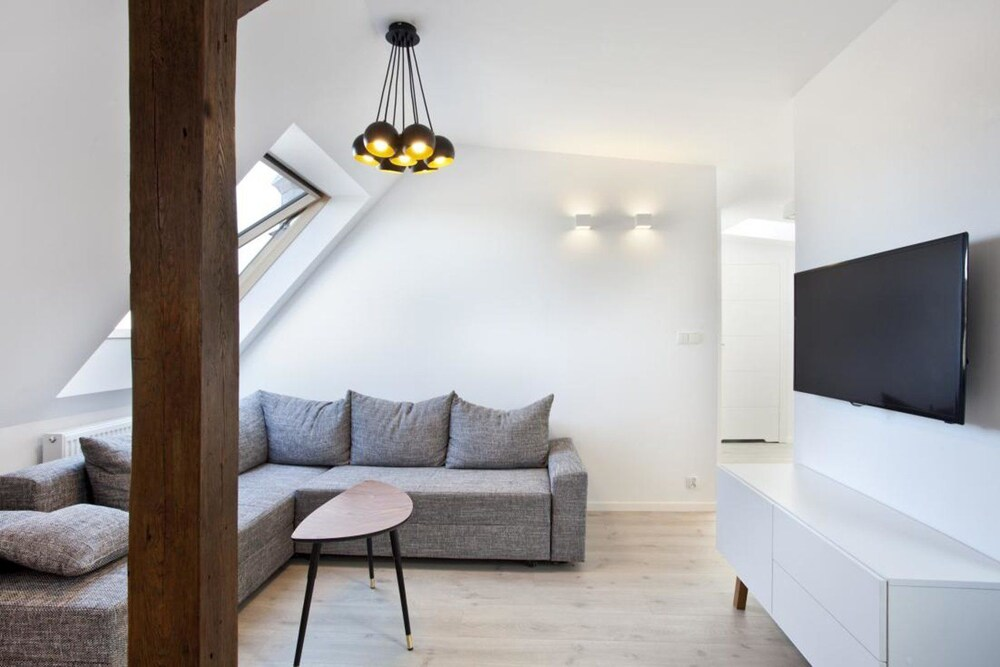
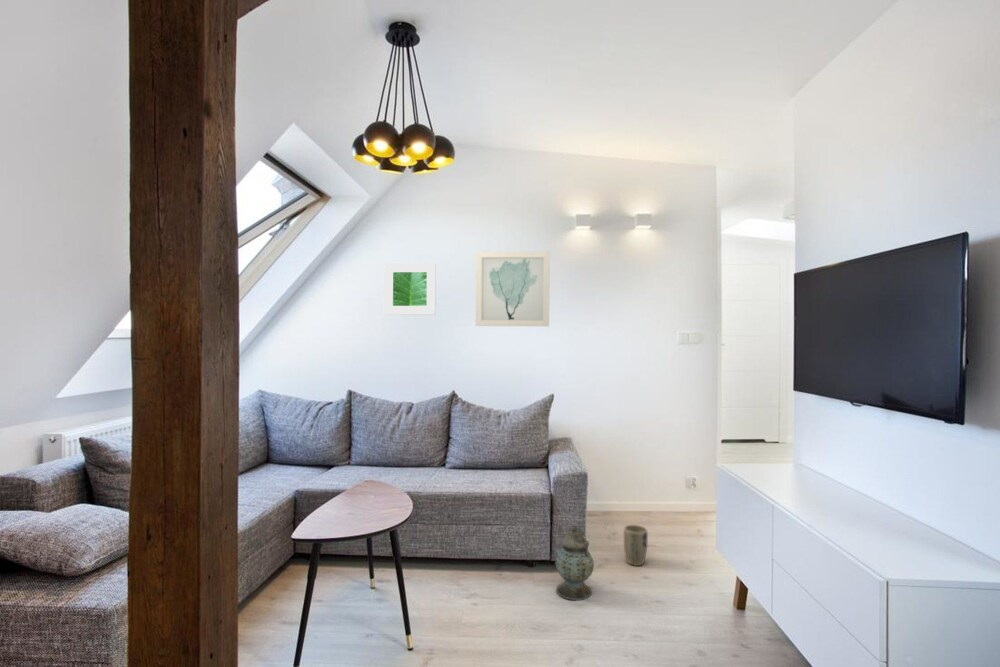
+ lantern [555,524,595,601]
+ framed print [383,262,437,316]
+ plant pot [623,524,649,567]
+ wall art [474,251,551,327]
